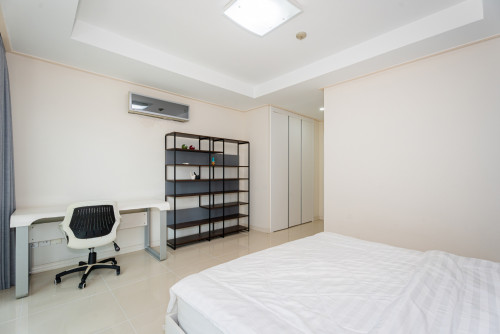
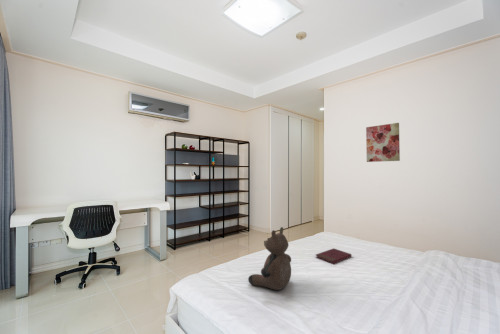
+ book [314,247,352,265]
+ teddy bear [247,226,292,291]
+ wall art [365,122,401,163]
